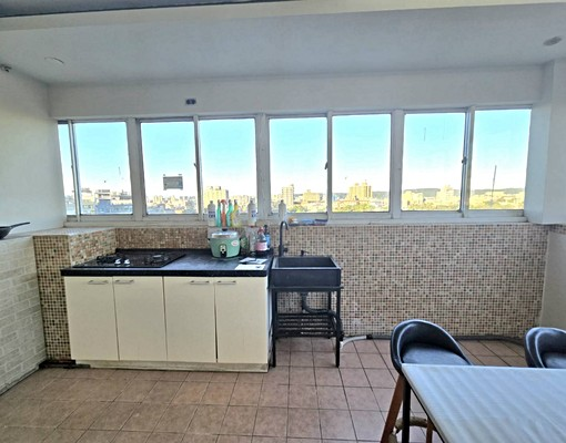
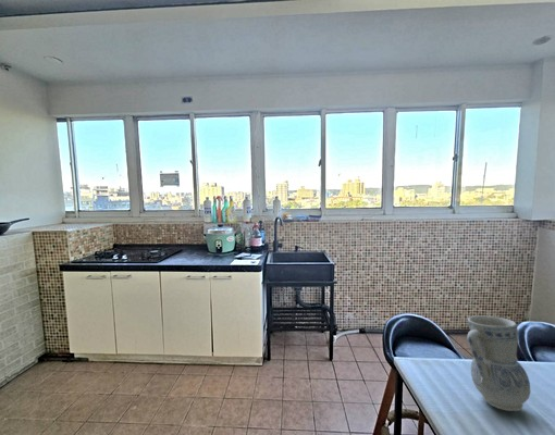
+ vase [466,314,532,412]
